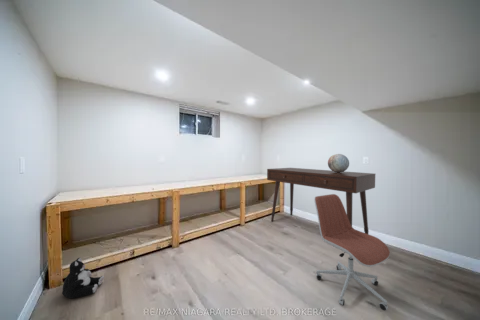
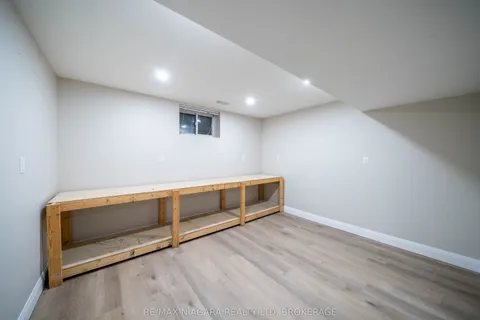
- decorative globe [327,153,350,173]
- desk [266,167,376,234]
- plush toy [61,257,105,299]
- office chair [313,193,391,312]
